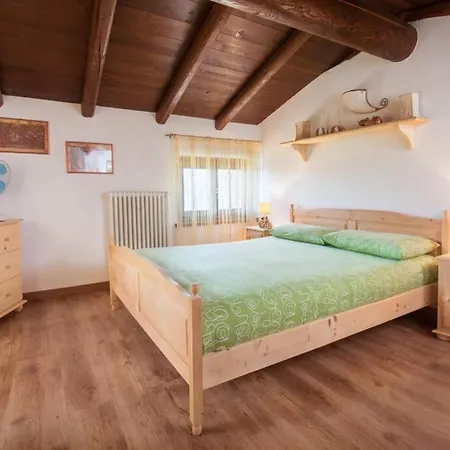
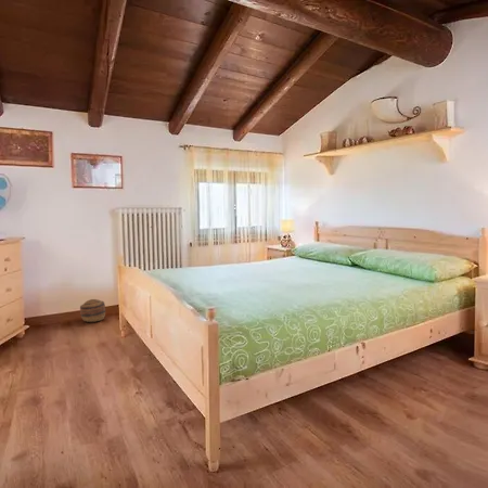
+ basket [79,298,106,323]
